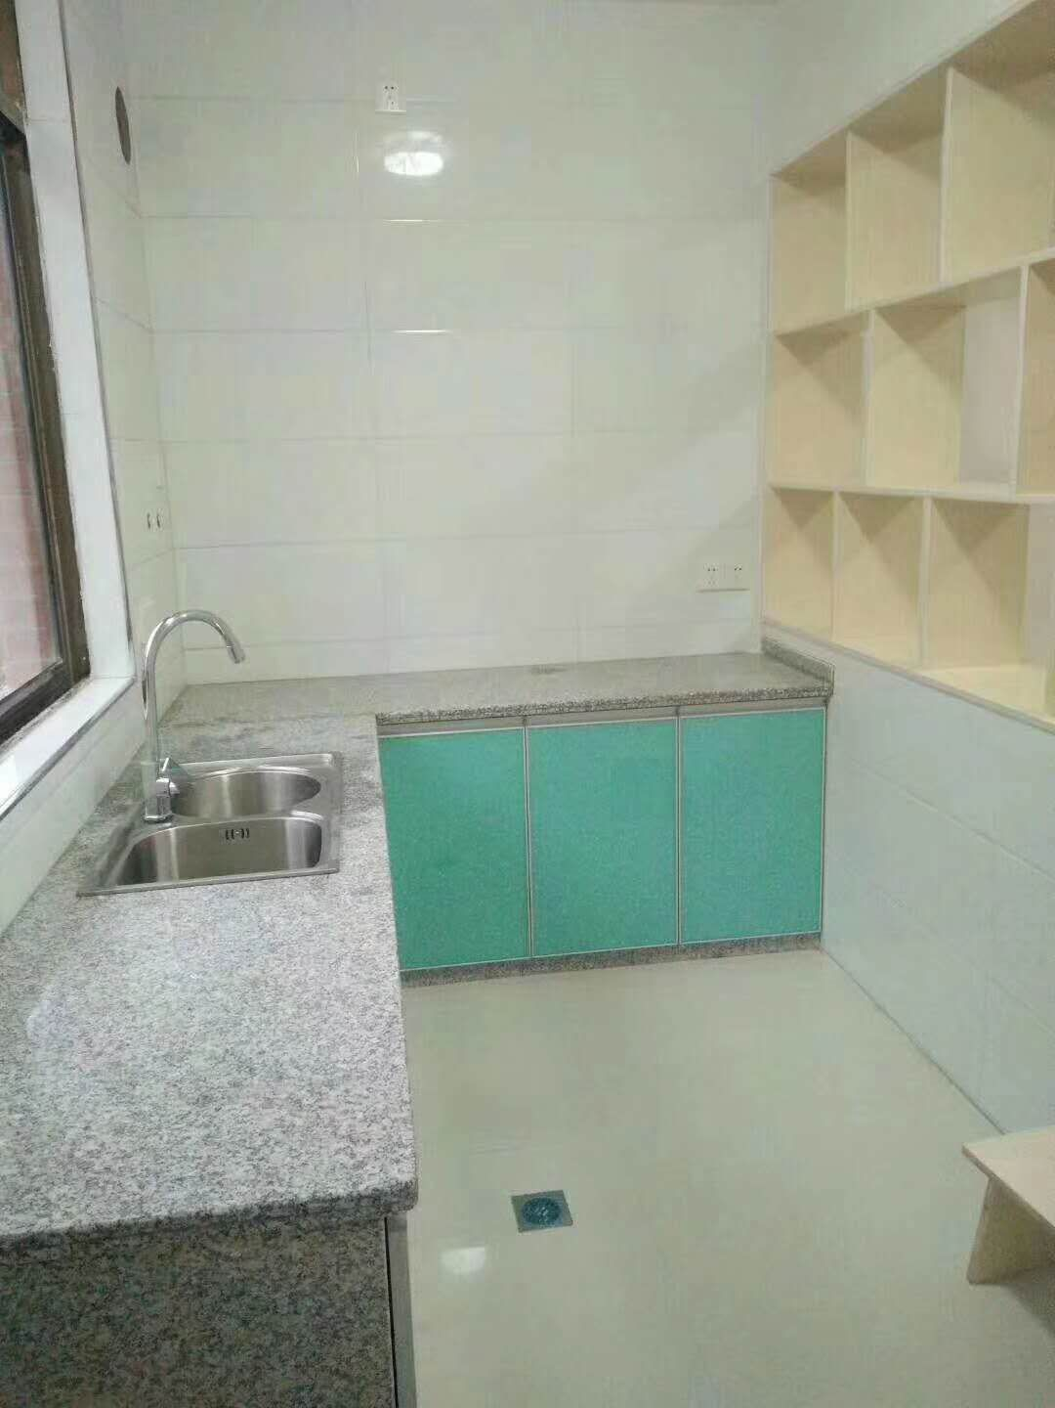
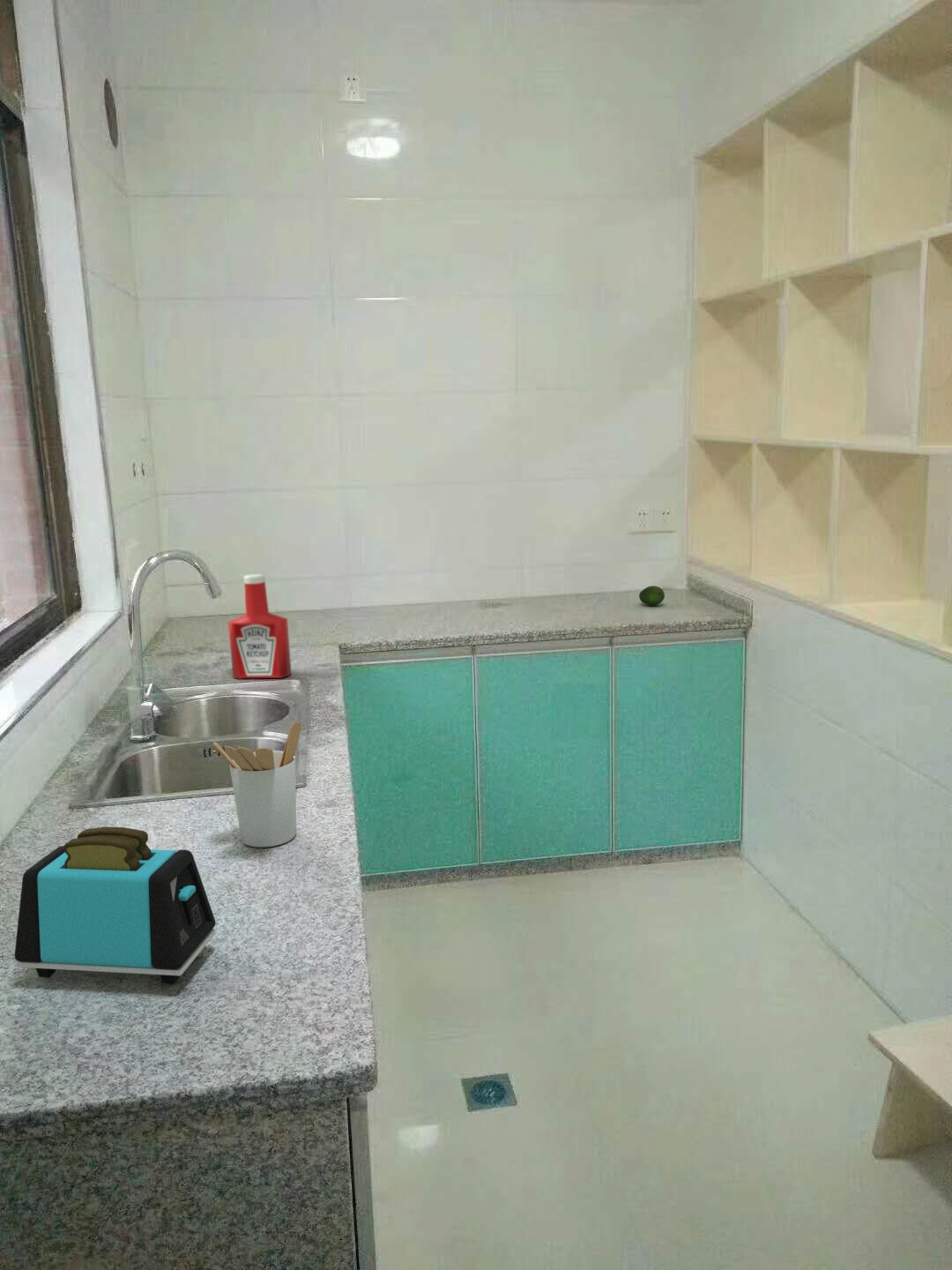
+ fruit [638,585,666,607]
+ utensil holder [213,721,301,848]
+ soap bottle [227,573,292,680]
+ toaster [14,826,217,985]
